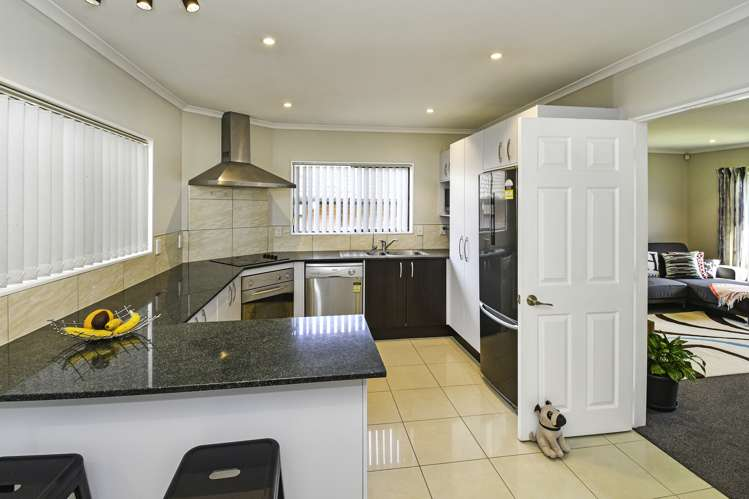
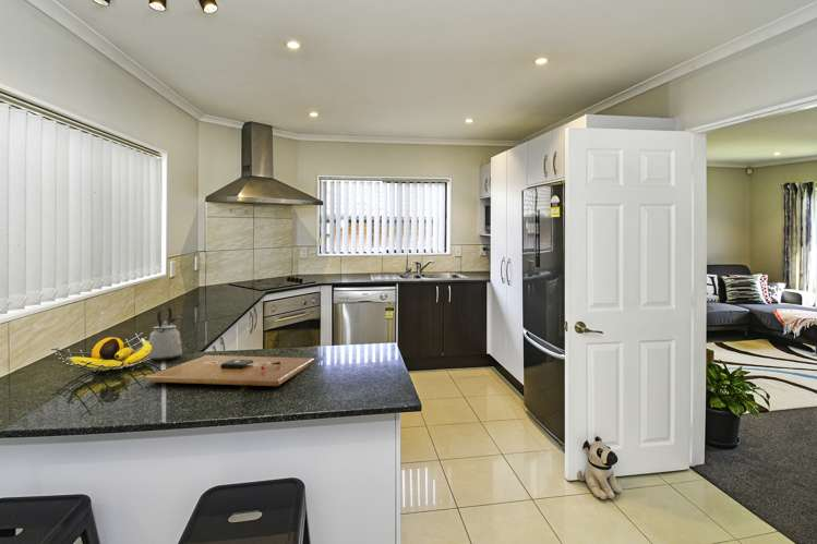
+ cutting board [143,354,315,387]
+ kettle [146,306,183,361]
